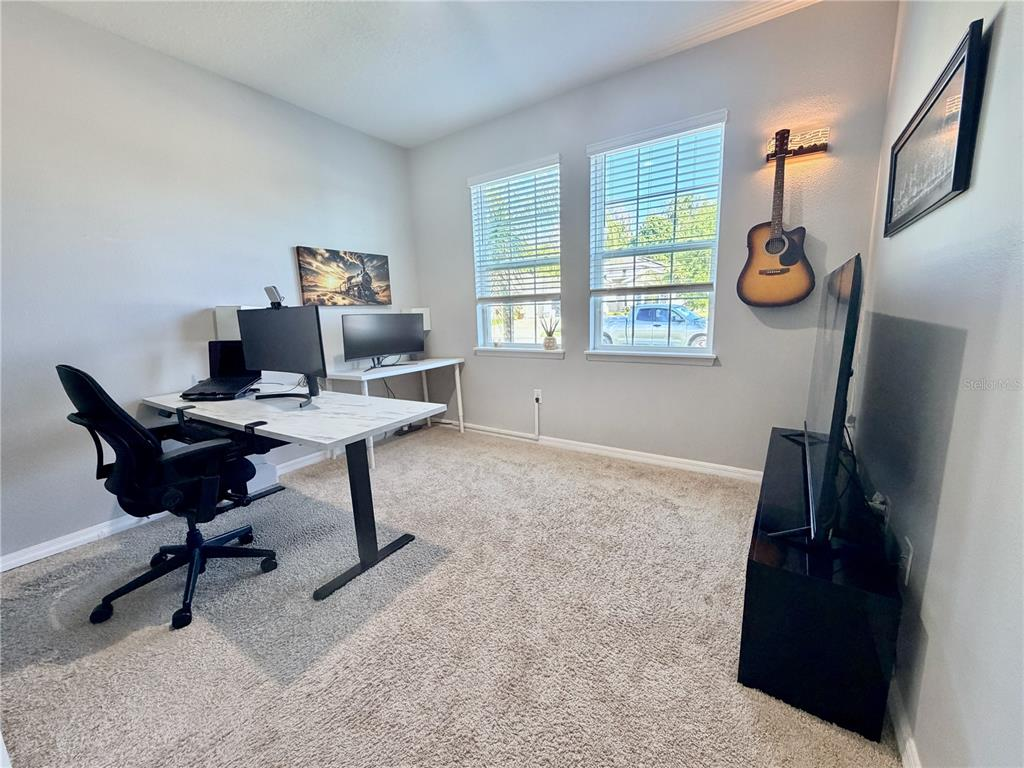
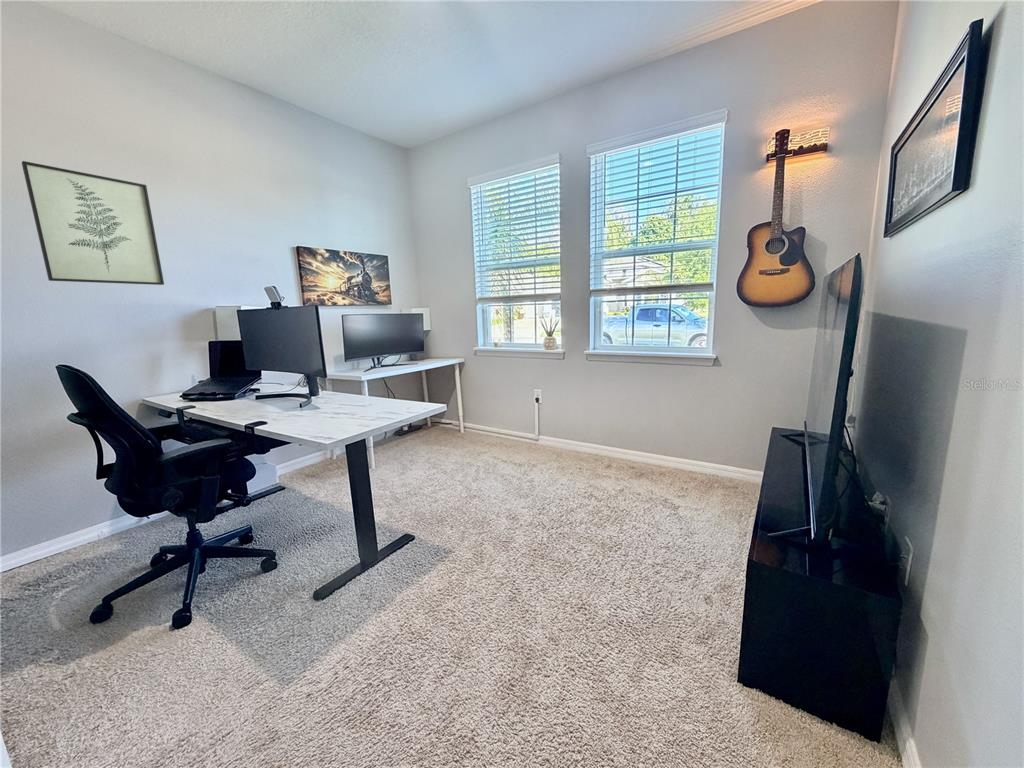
+ wall art [21,160,165,286]
